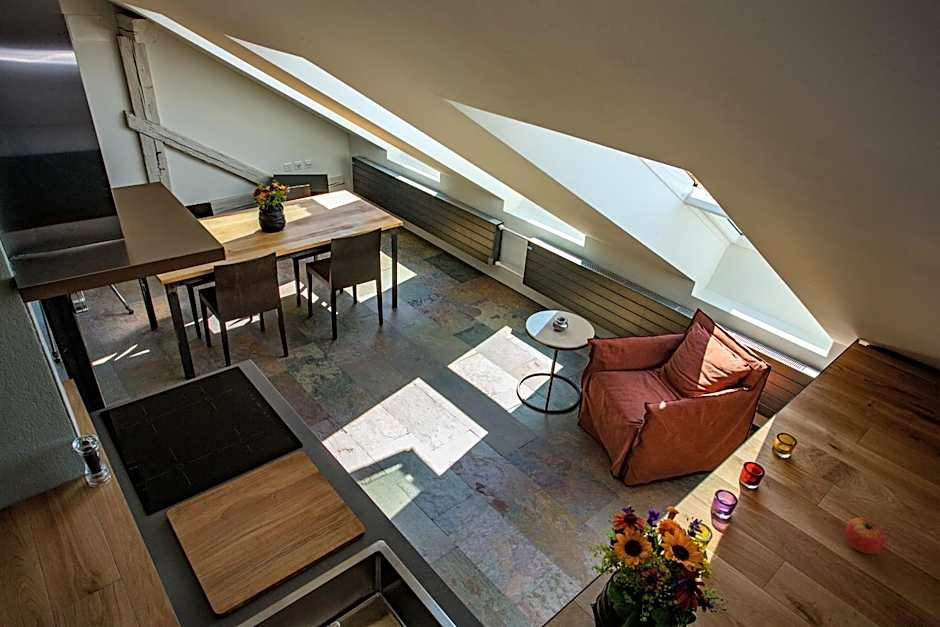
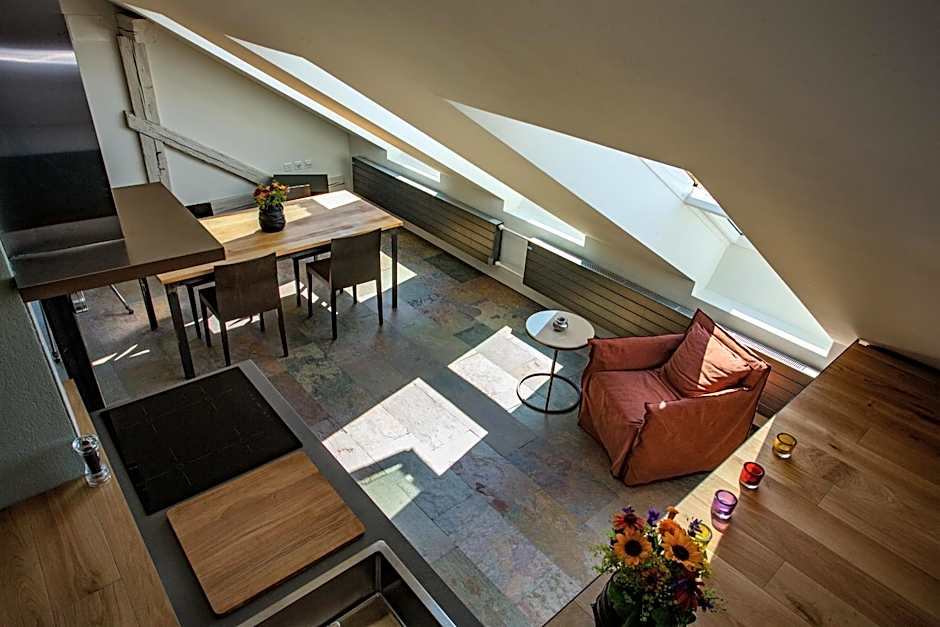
- apple [845,517,886,554]
